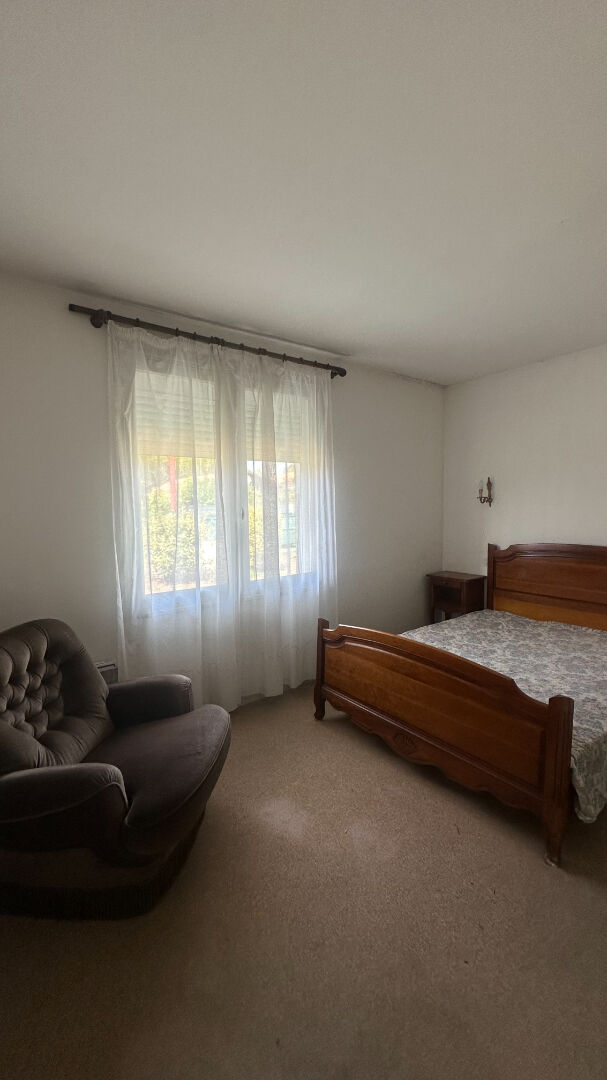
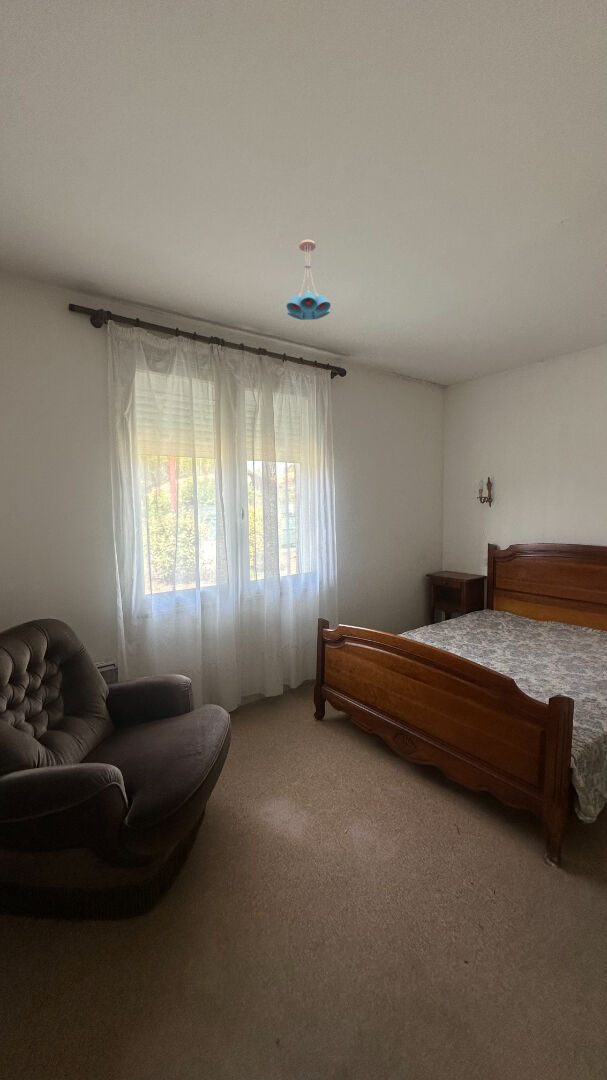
+ ceiling light fixture [285,238,332,321]
